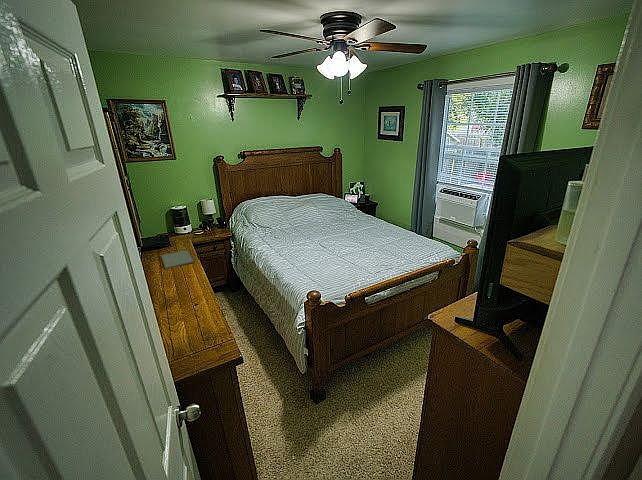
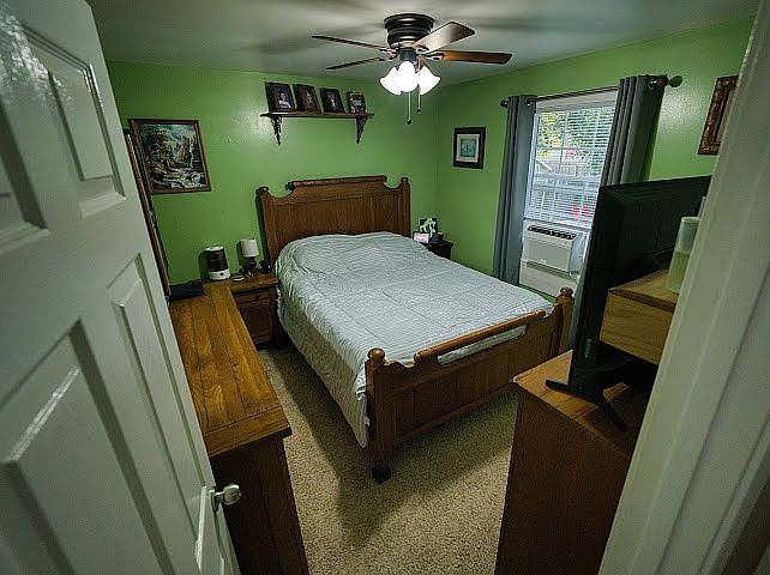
- picture frame [160,249,196,270]
